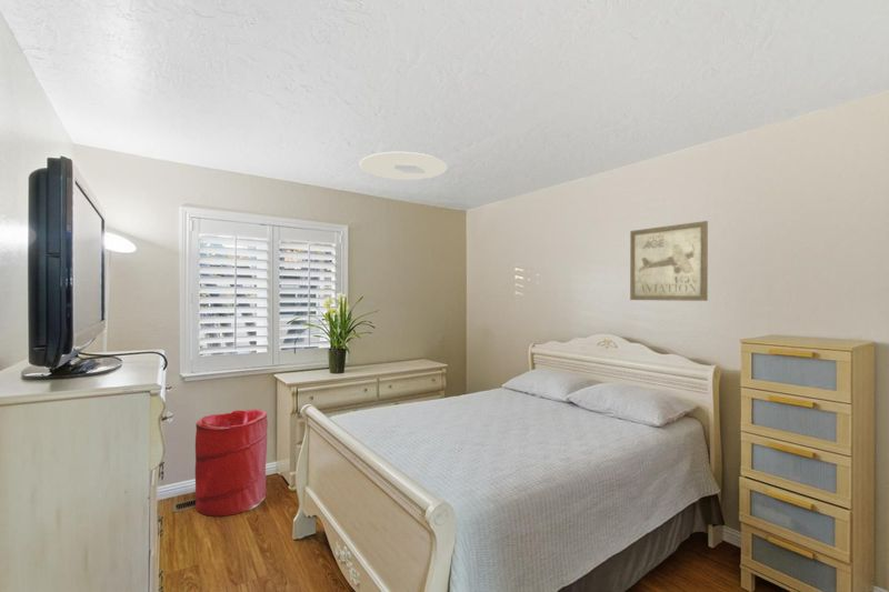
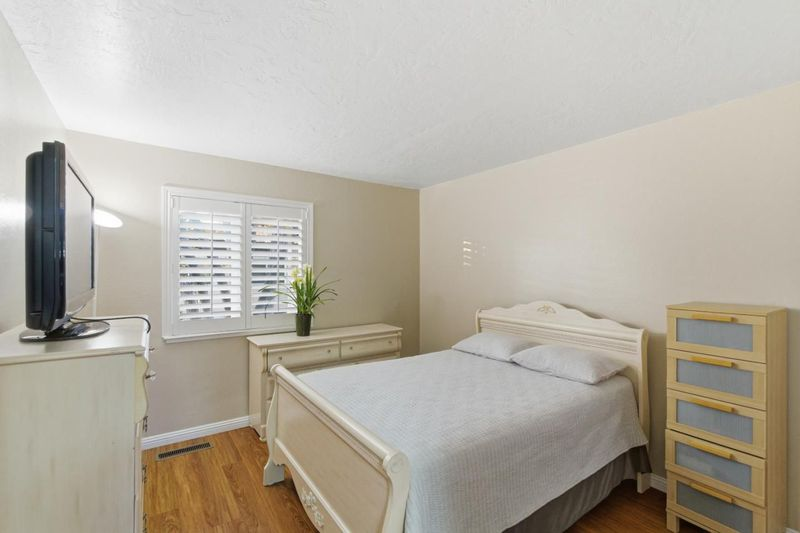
- laundry hamper [194,409,269,518]
- ceiling light [359,151,448,181]
- wall art [629,220,709,302]
